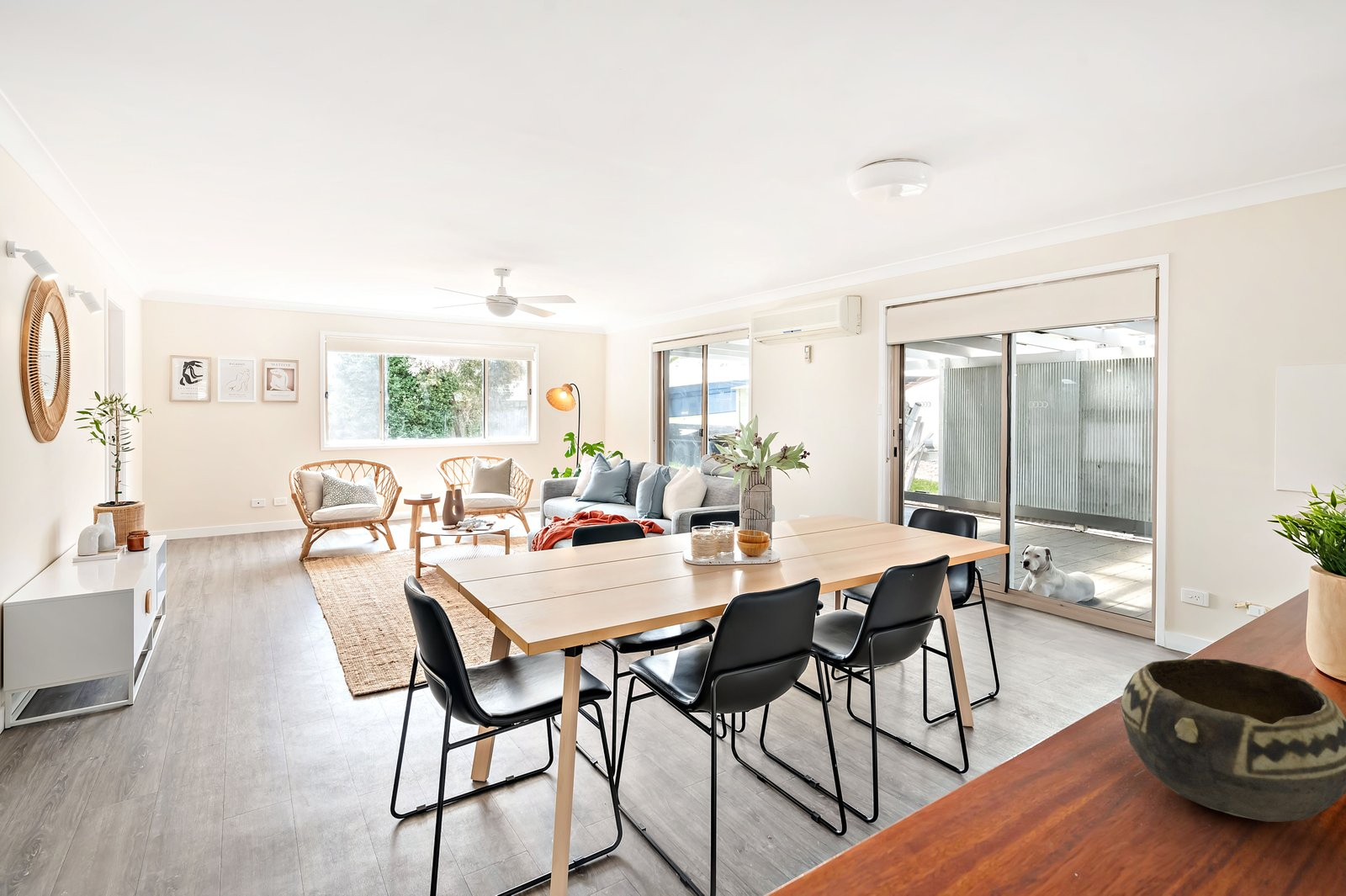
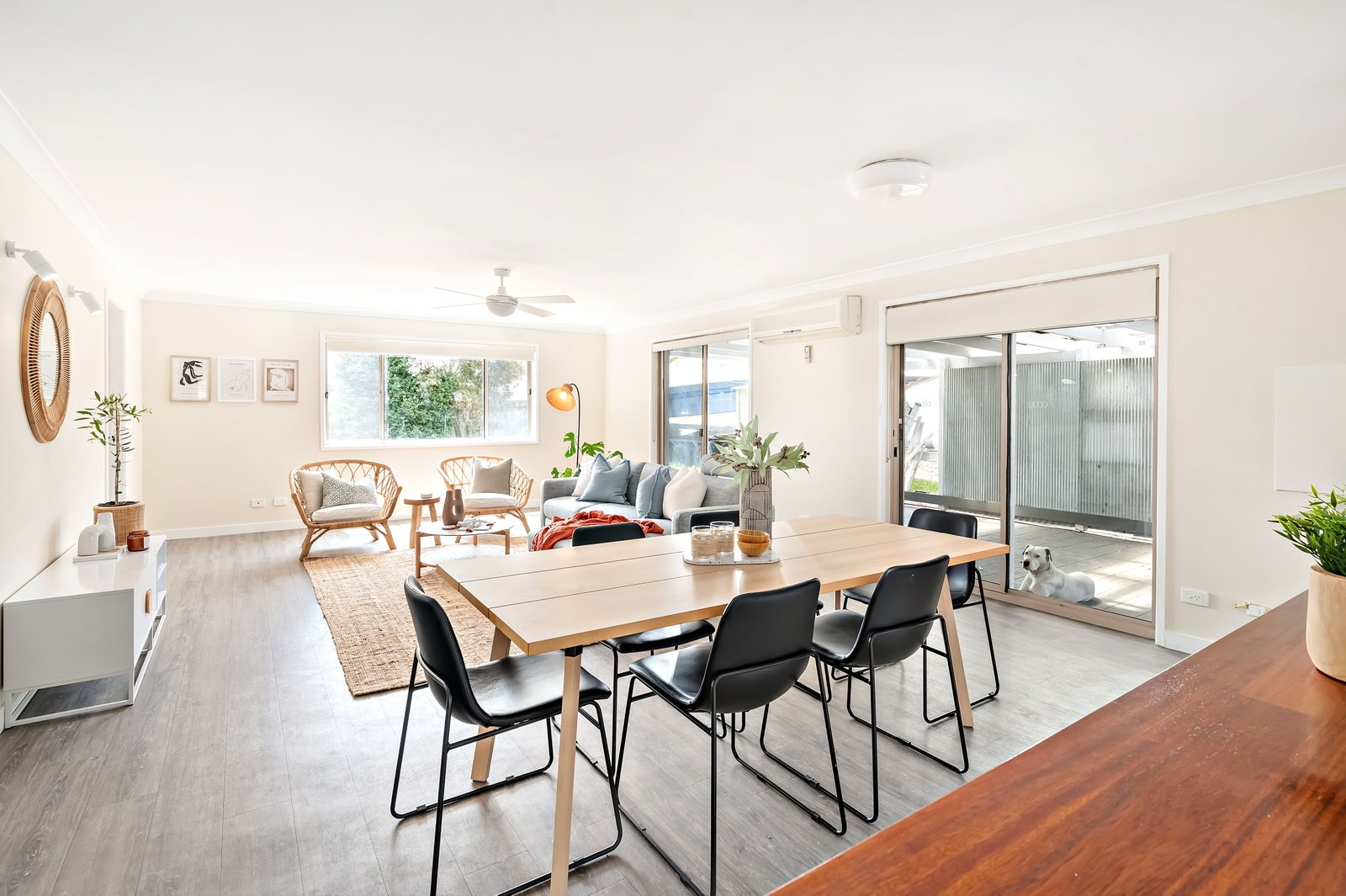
- ceramic bowl [1121,658,1346,823]
